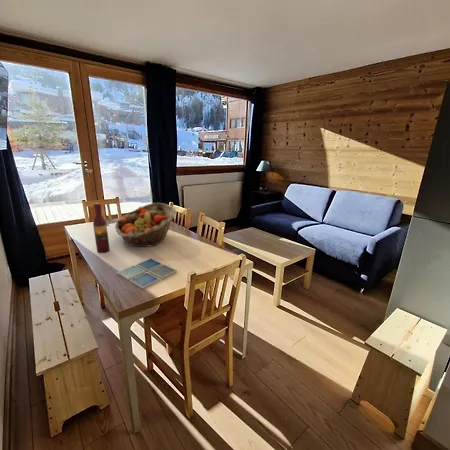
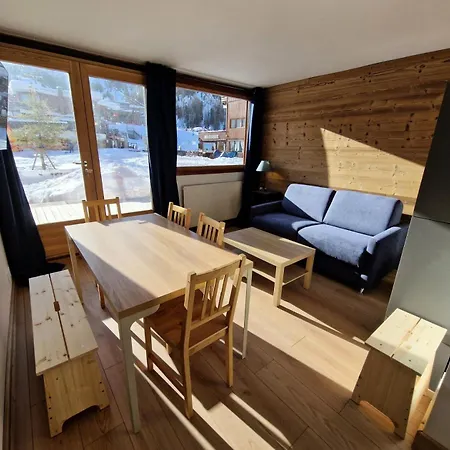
- fruit basket [114,202,178,248]
- wine bottle [92,202,111,254]
- drink coaster [116,257,178,290]
